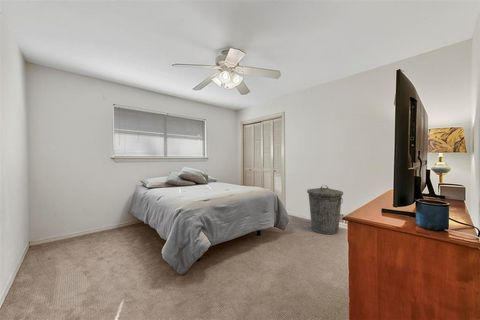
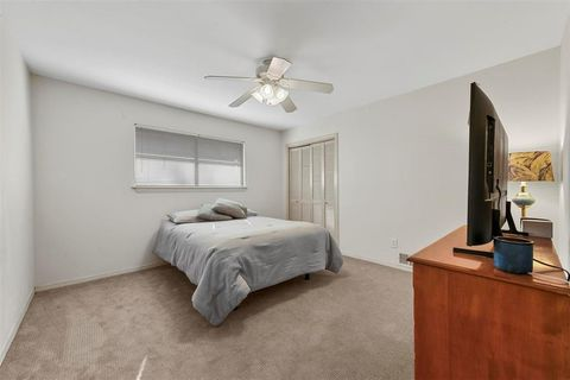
- trash can [306,184,344,235]
